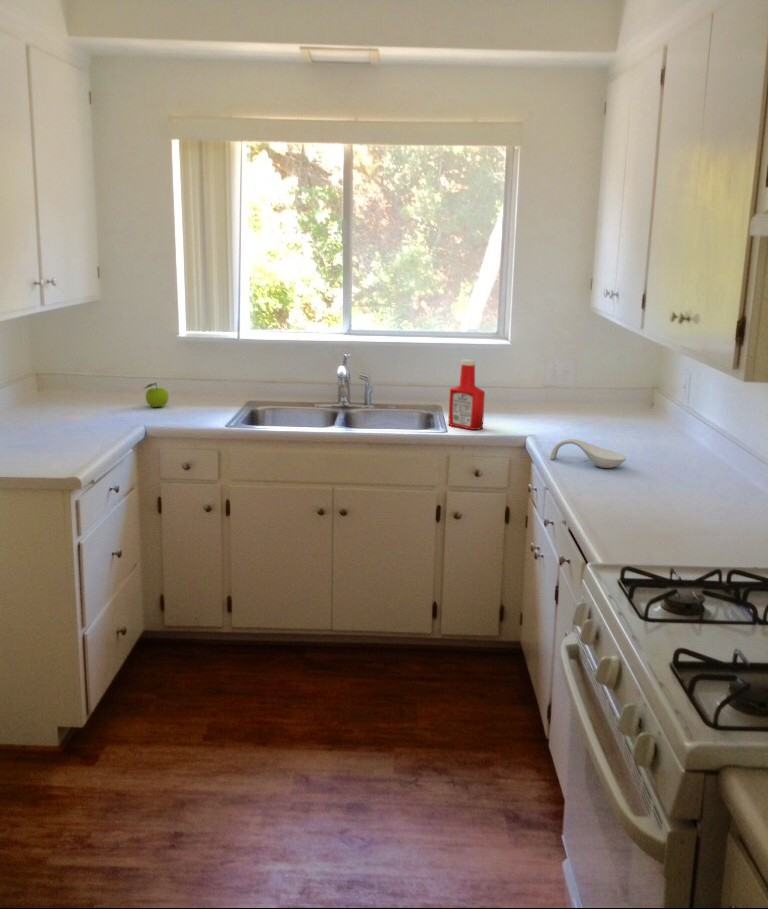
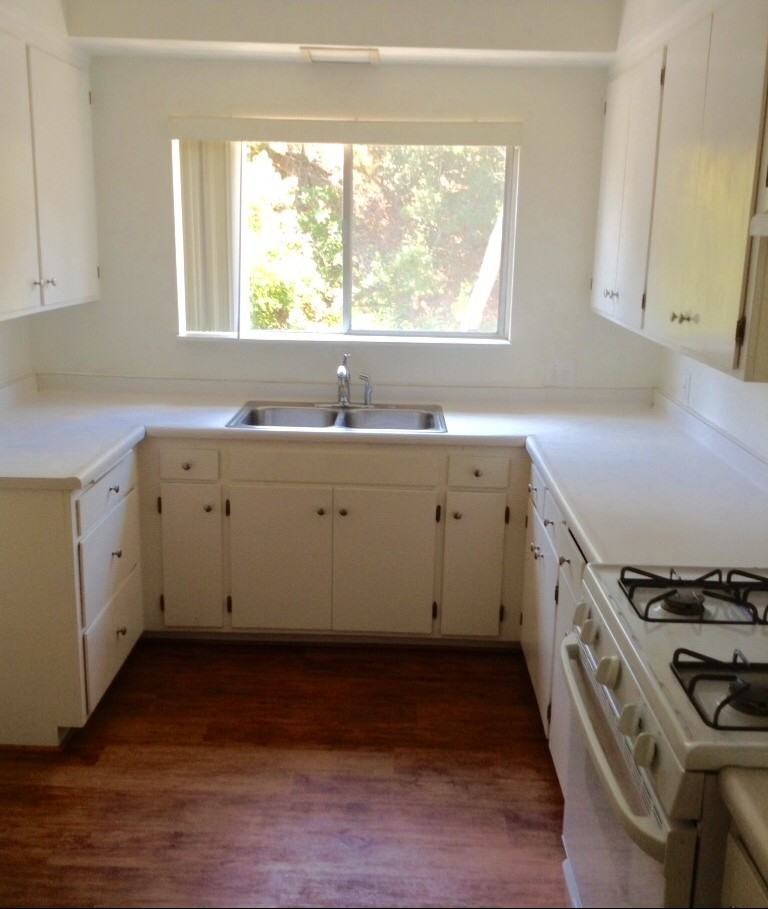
- spoon rest [549,438,627,469]
- fruit [143,381,170,408]
- soap bottle [447,358,486,431]
